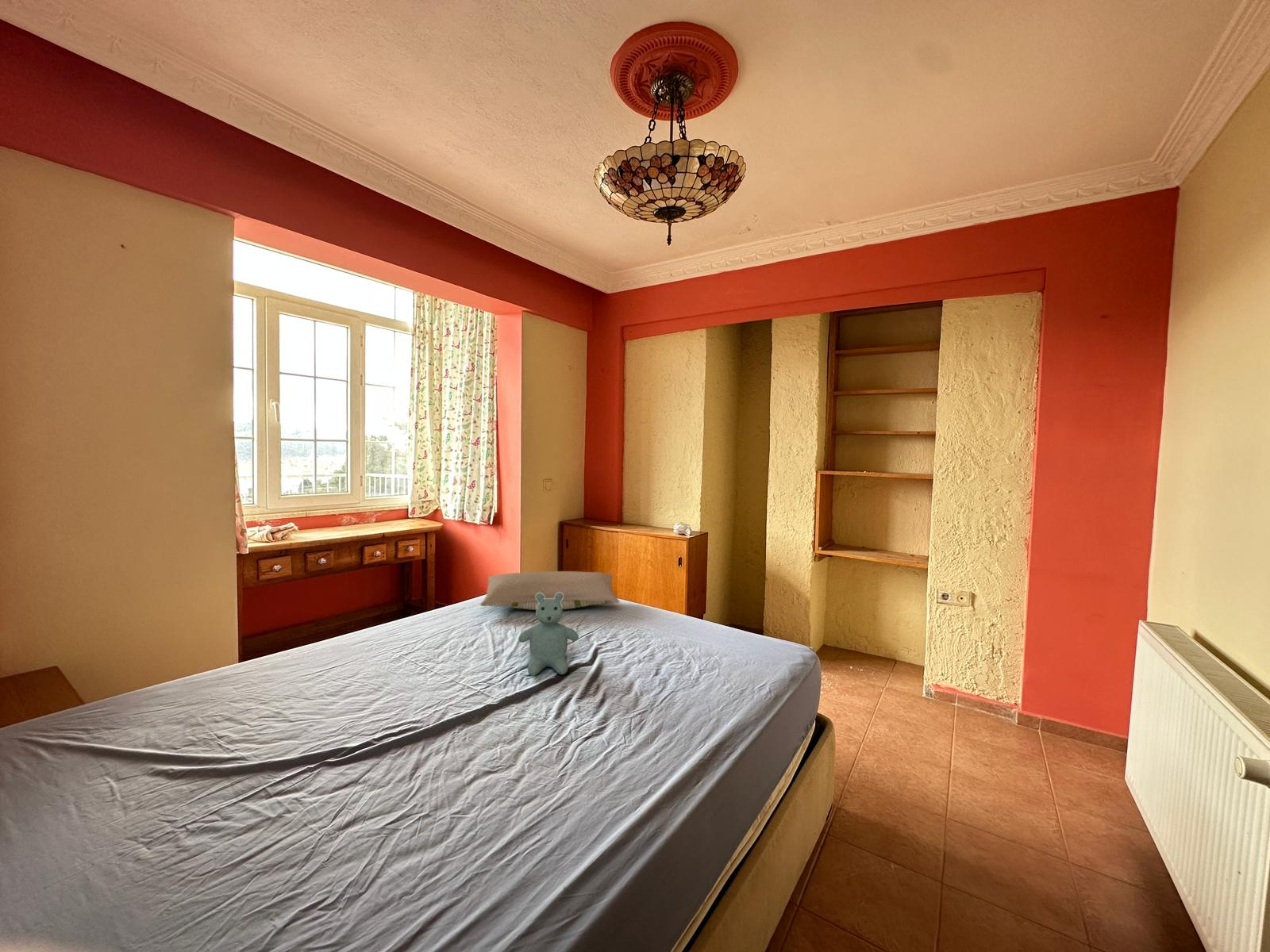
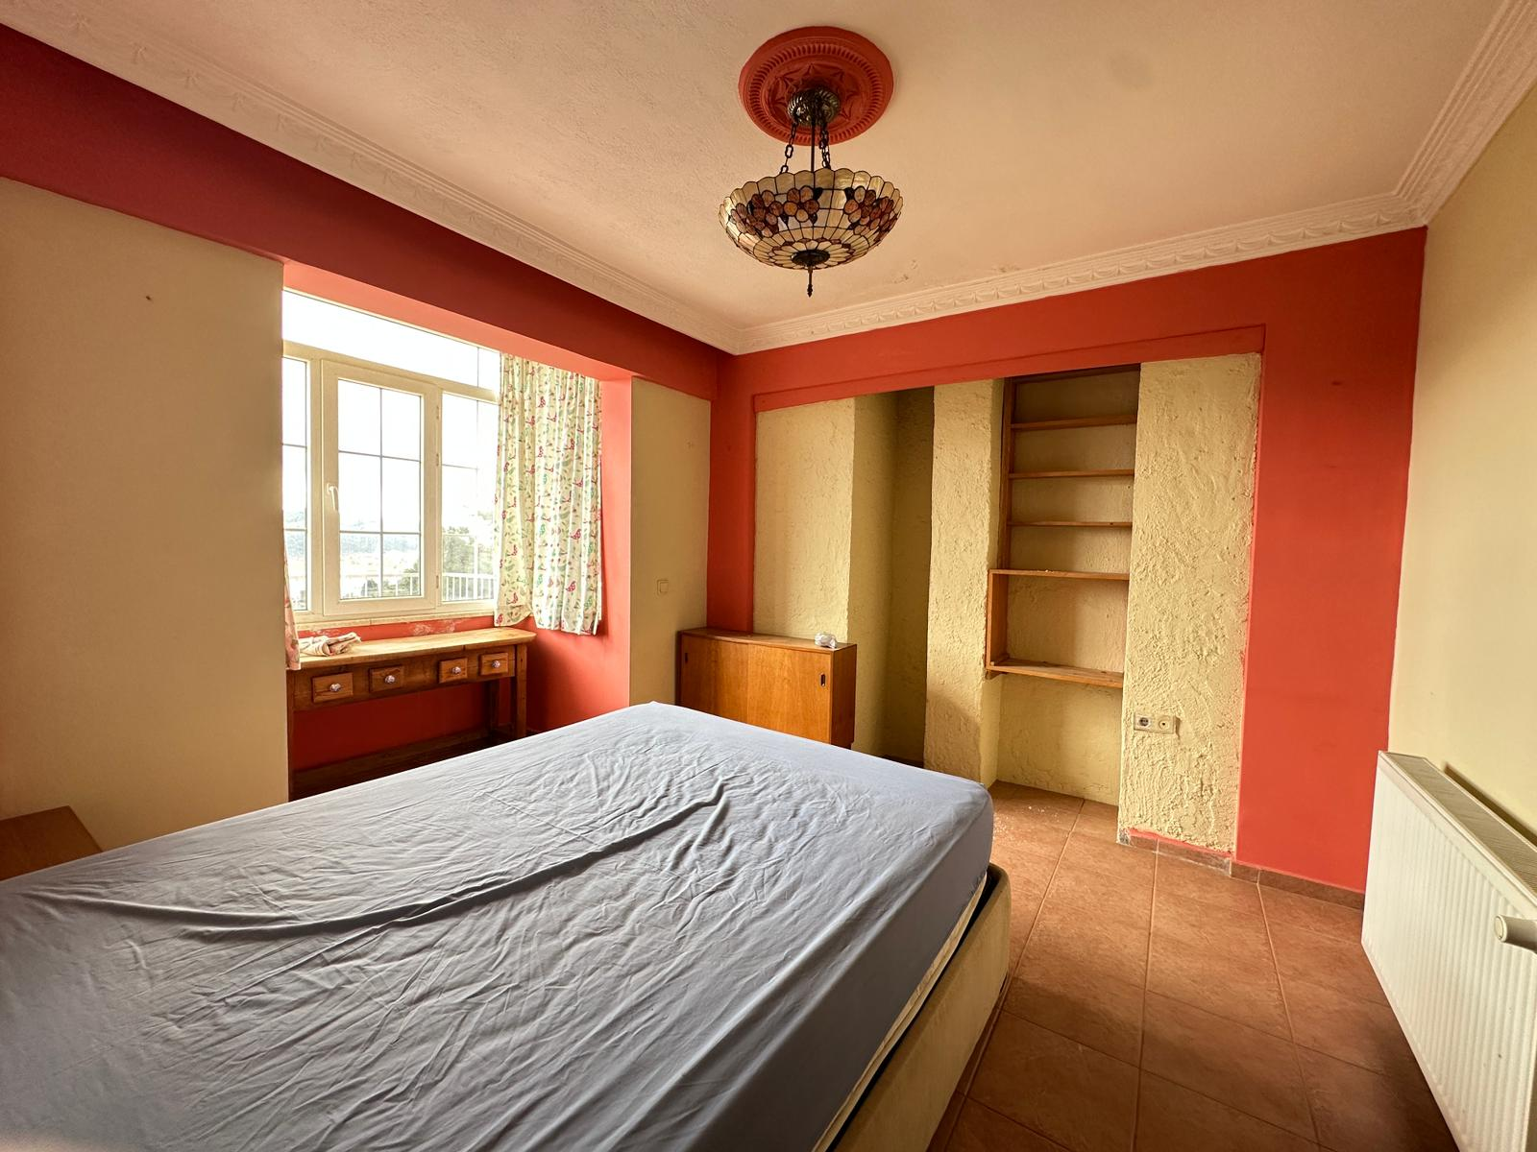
- stuffed bear [518,593,579,677]
- pillow [479,570,621,611]
